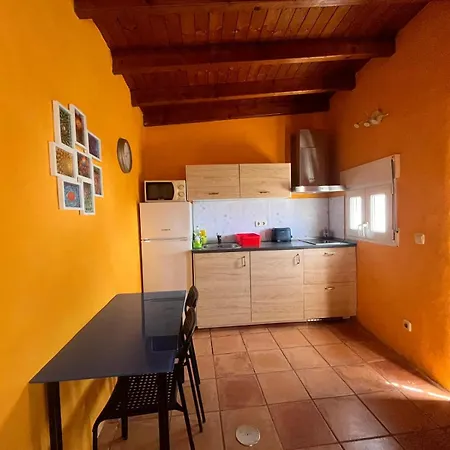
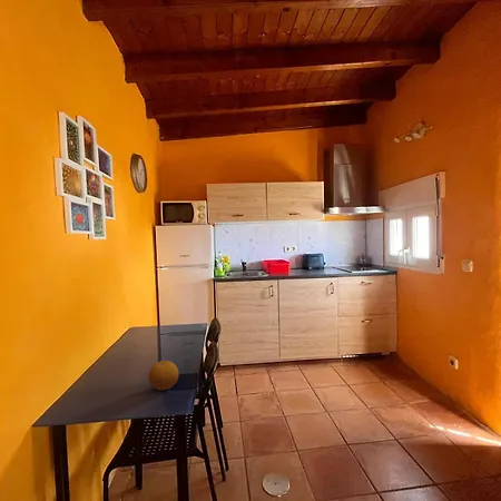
+ fruit [147,360,179,392]
